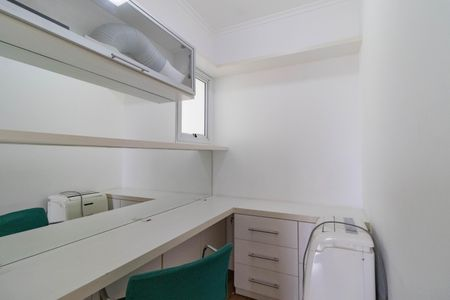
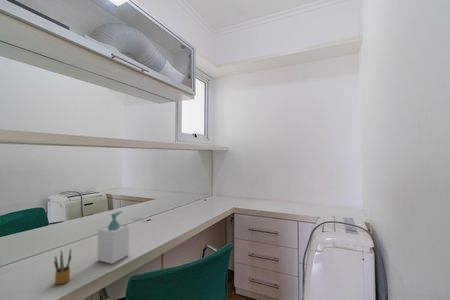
+ pencil box [53,248,73,286]
+ soap bottle [96,210,130,265]
